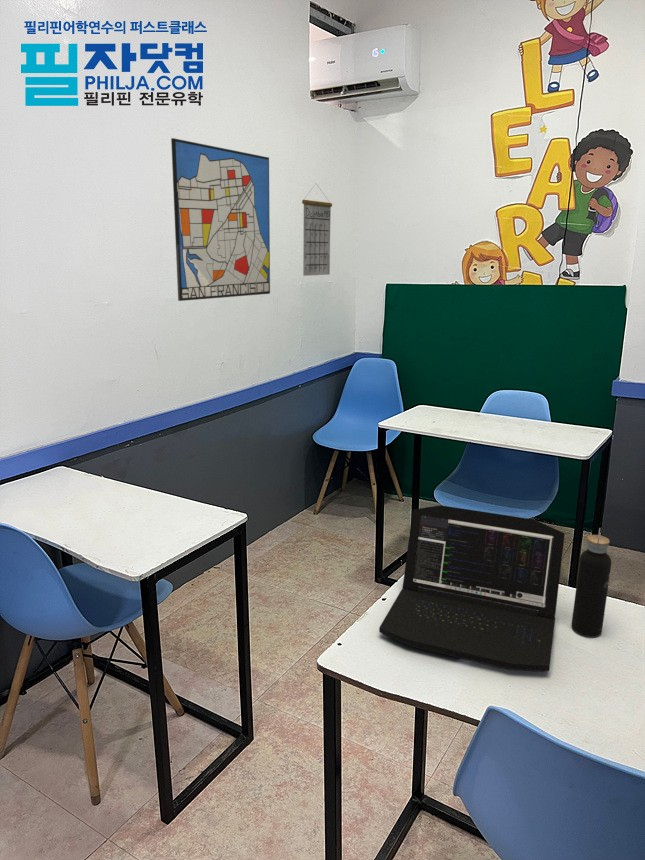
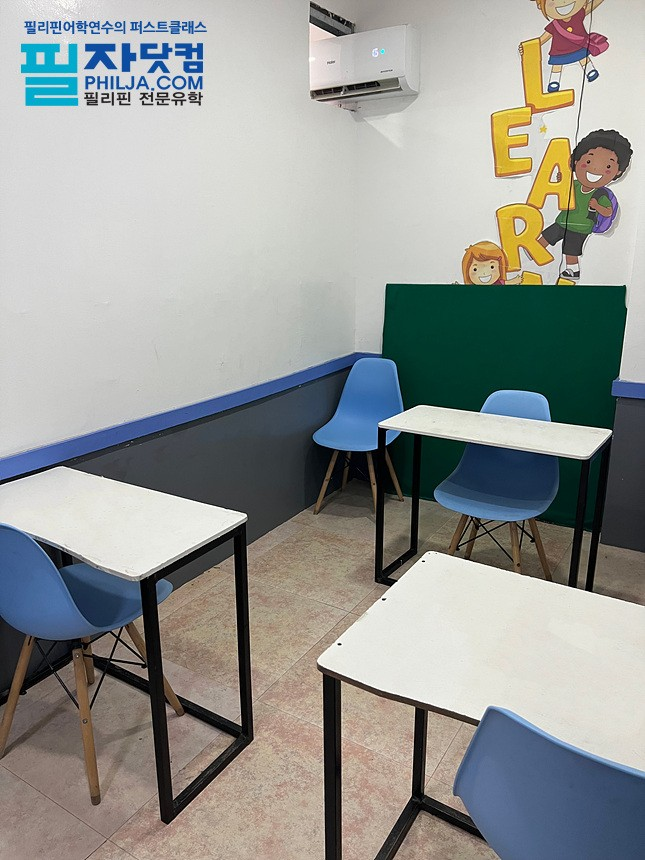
- water bottle [571,527,612,638]
- wall art [170,137,271,302]
- laptop [378,504,566,673]
- calendar [301,184,333,277]
